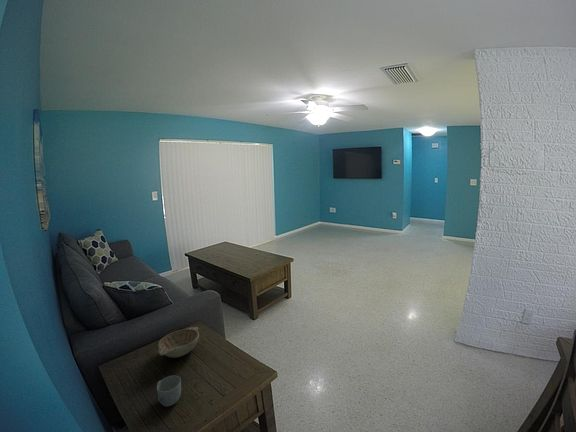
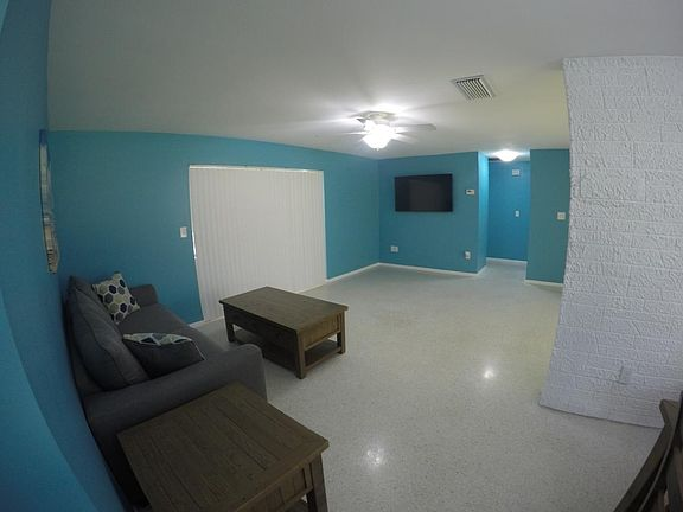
- decorative bowl [157,326,200,359]
- mug [156,375,182,407]
